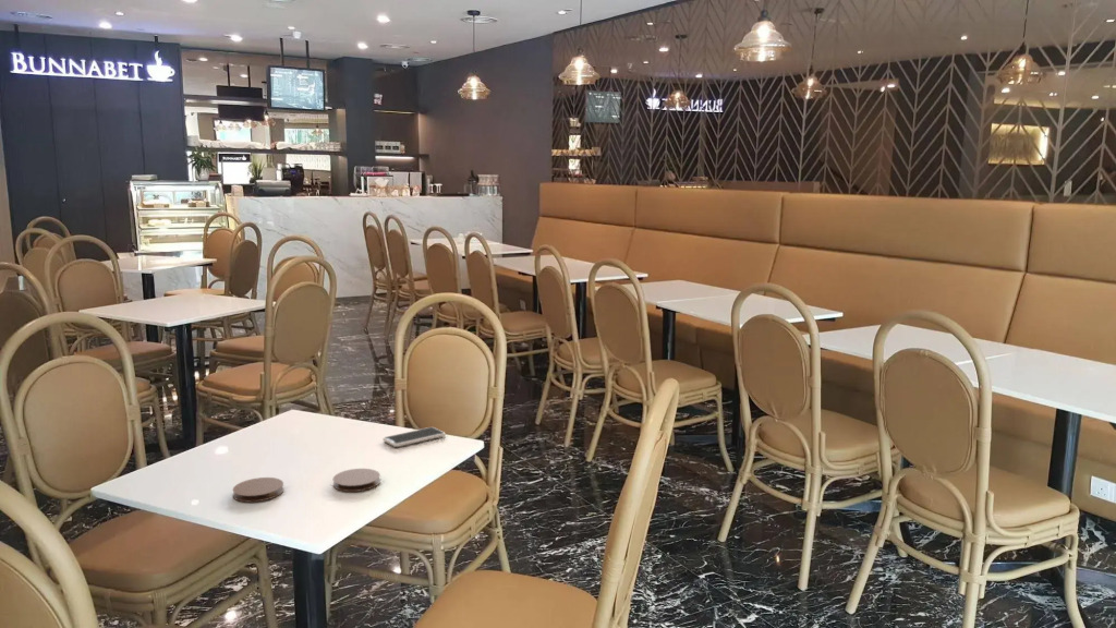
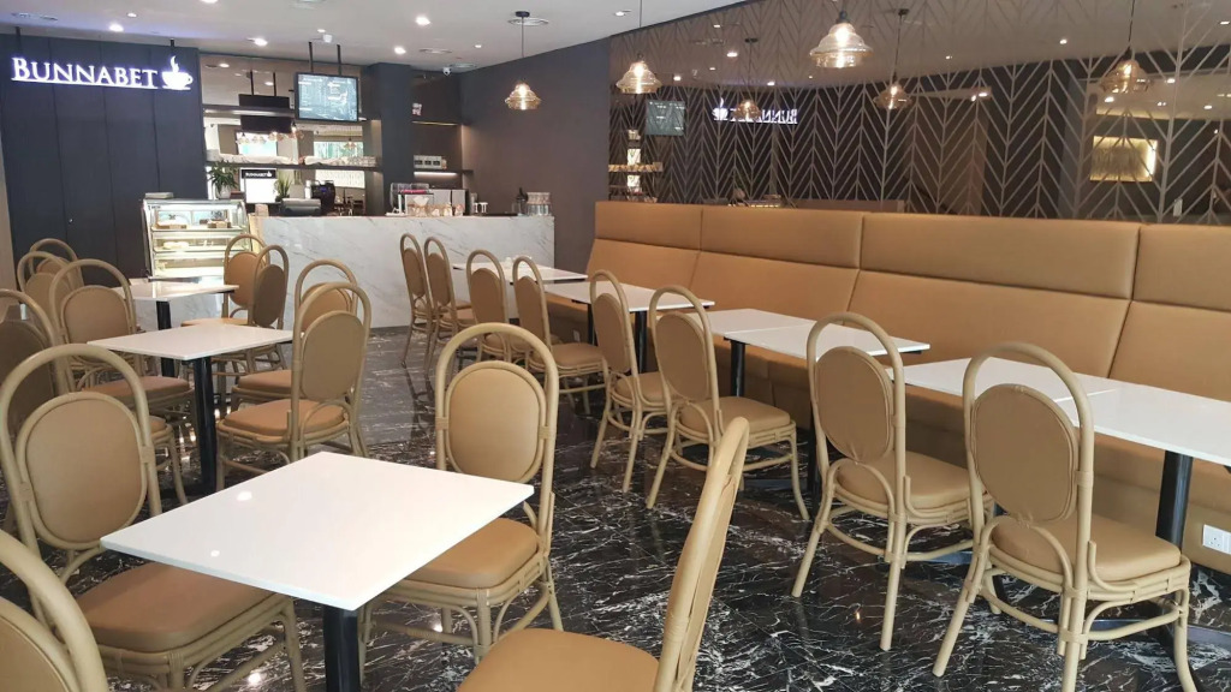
- coaster [231,476,284,504]
- coaster [332,468,381,493]
- smartphone [381,426,447,448]
